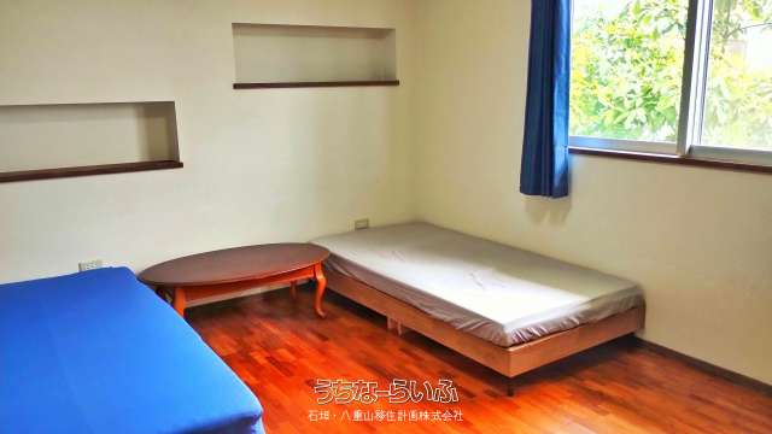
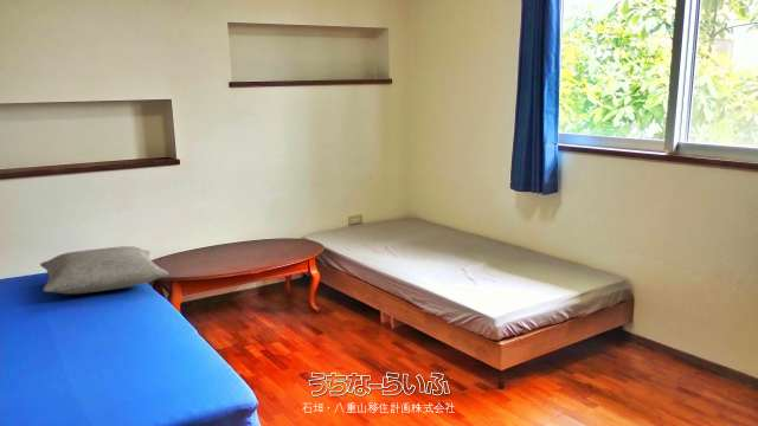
+ pillow [39,245,169,295]
